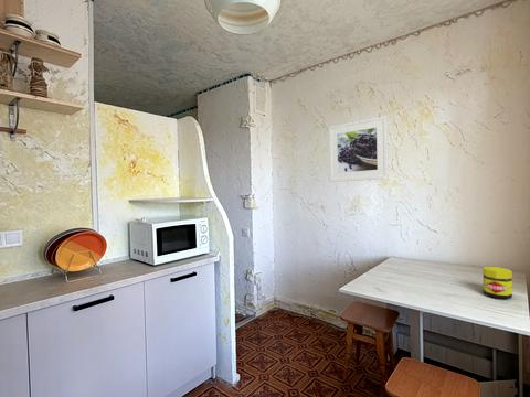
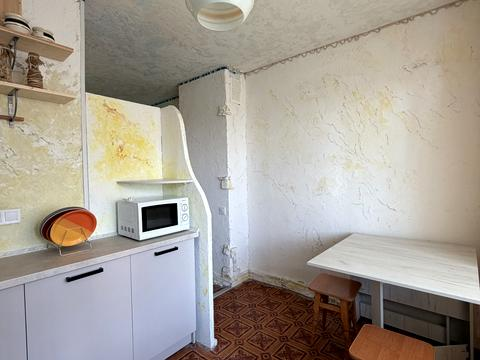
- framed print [328,115,390,183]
- jar [481,266,513,300]
